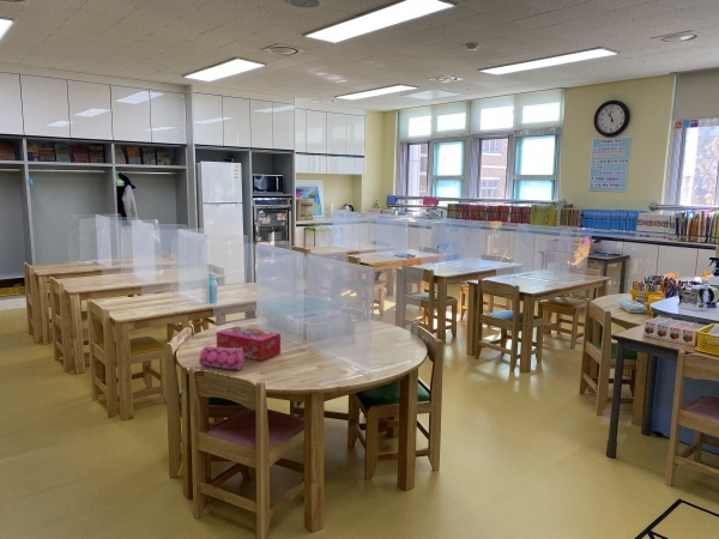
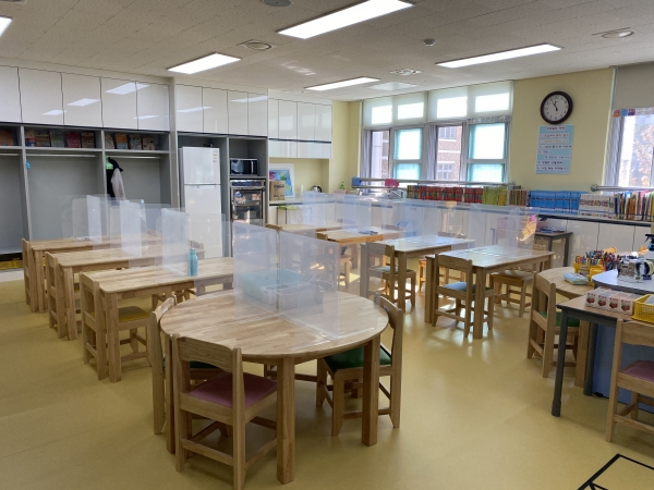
- pencil case [198,345,247,371]
- tissue box [216,325,282,362]
